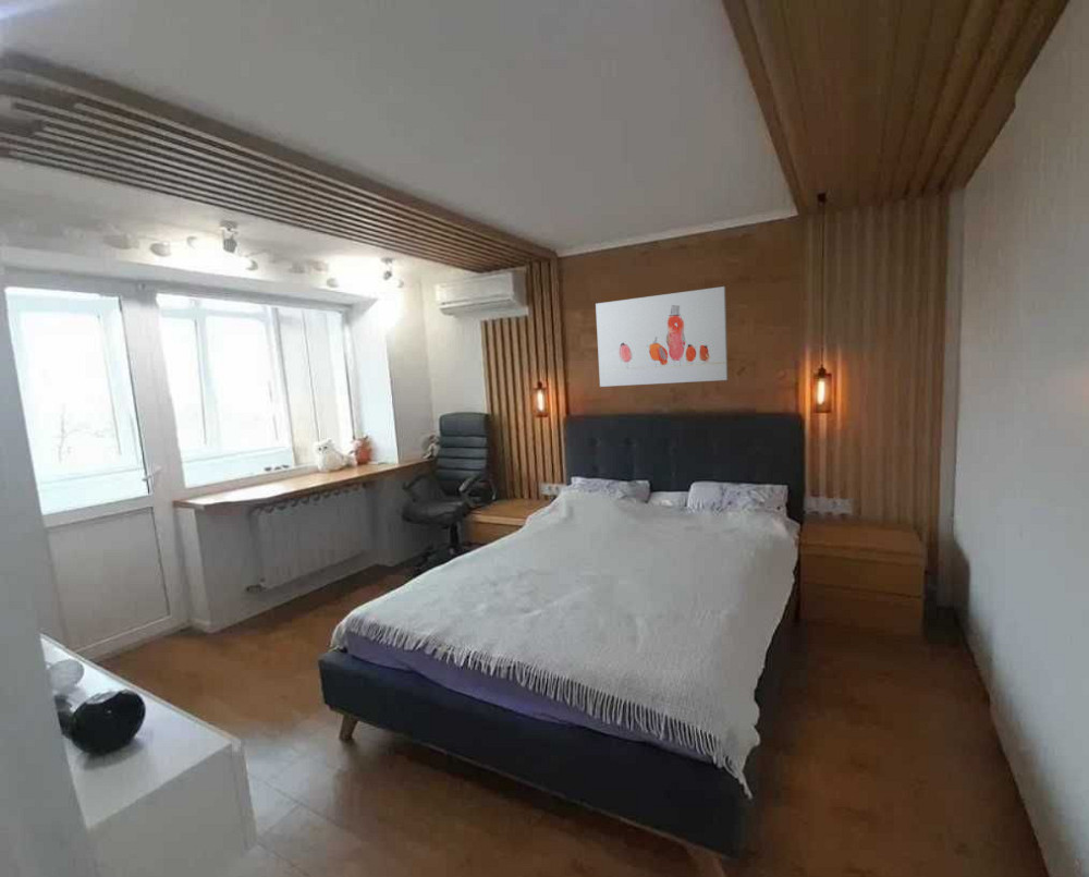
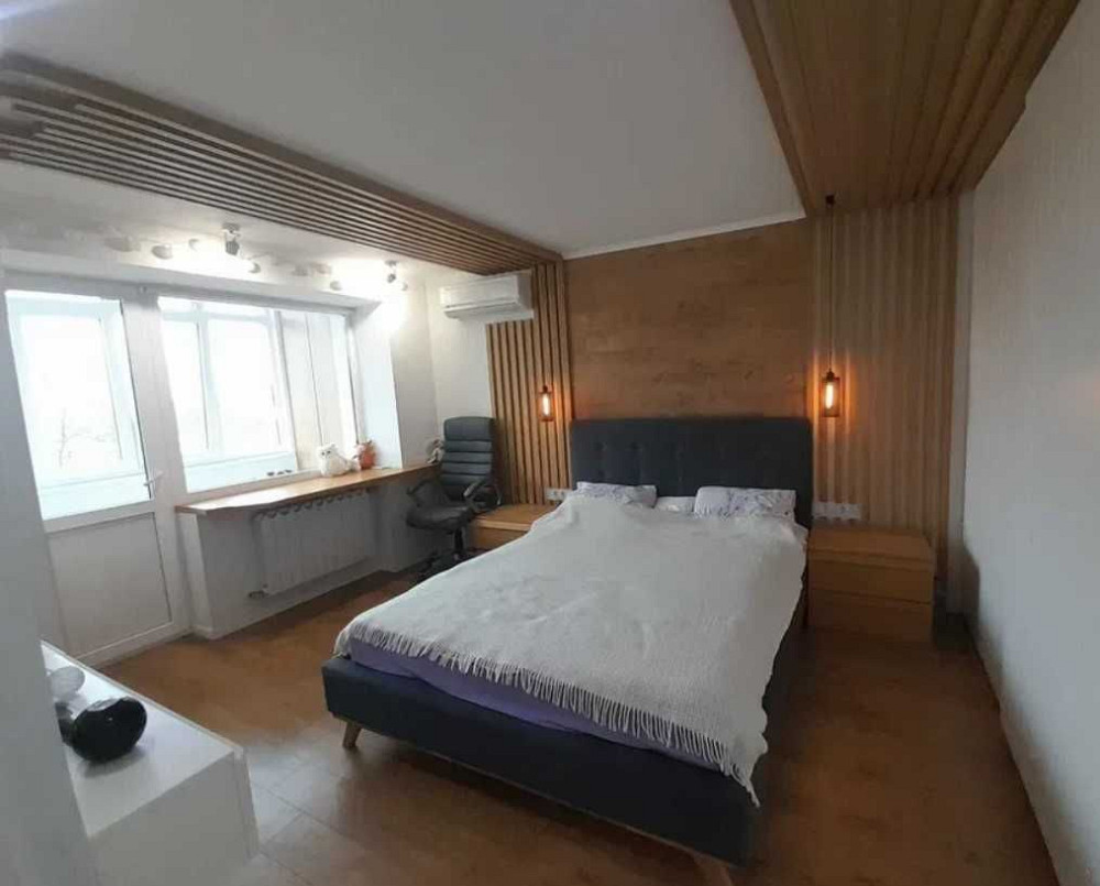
- wall art [595,285,729,388]
